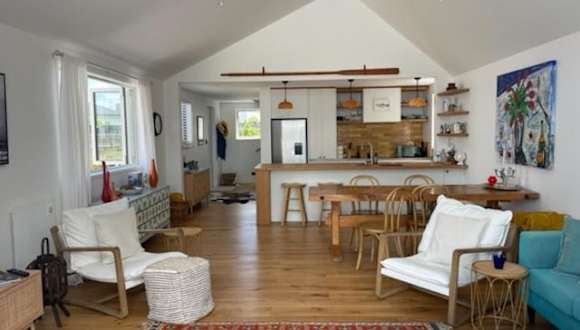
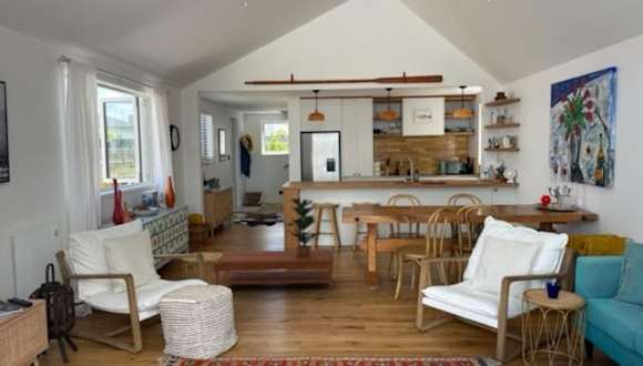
+ coffee table [211,248,336,292]
+ potted plant [284,197,322,258]
